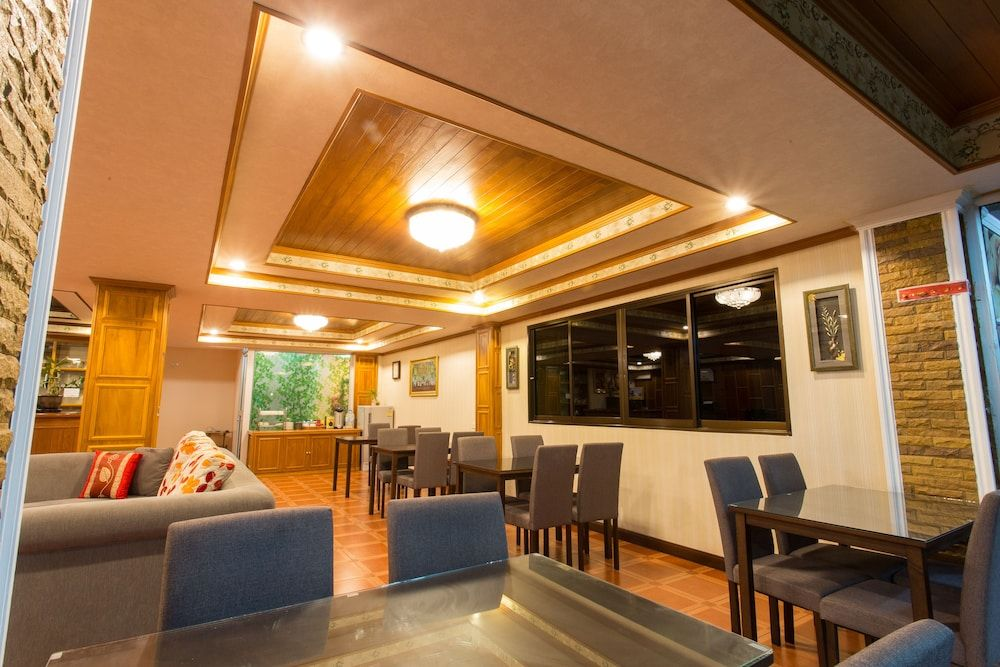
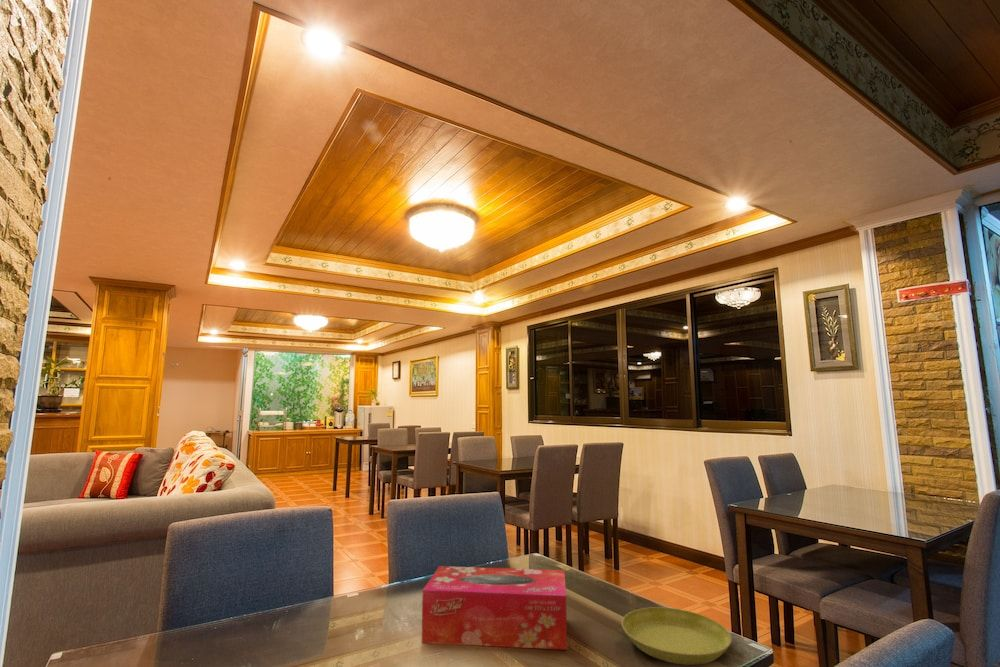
+ saucer [621,606,732,666]
+ tissue box [421,565,568,651]
